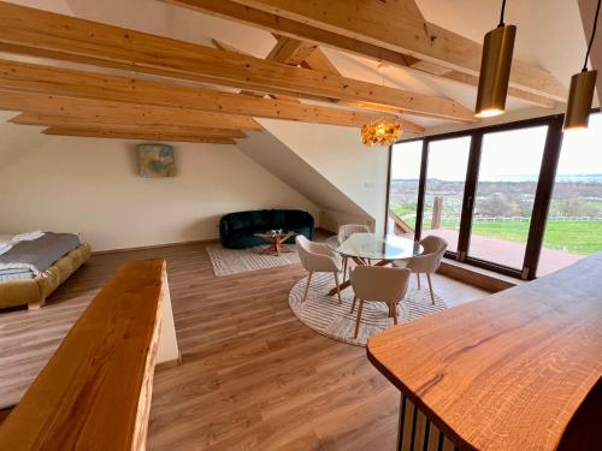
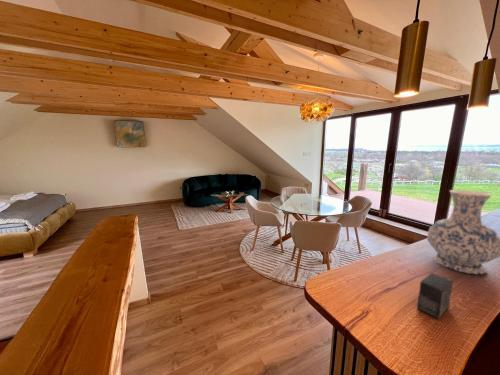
+ small box [416,272,454,320]
+ vase [426,189,500,275]
